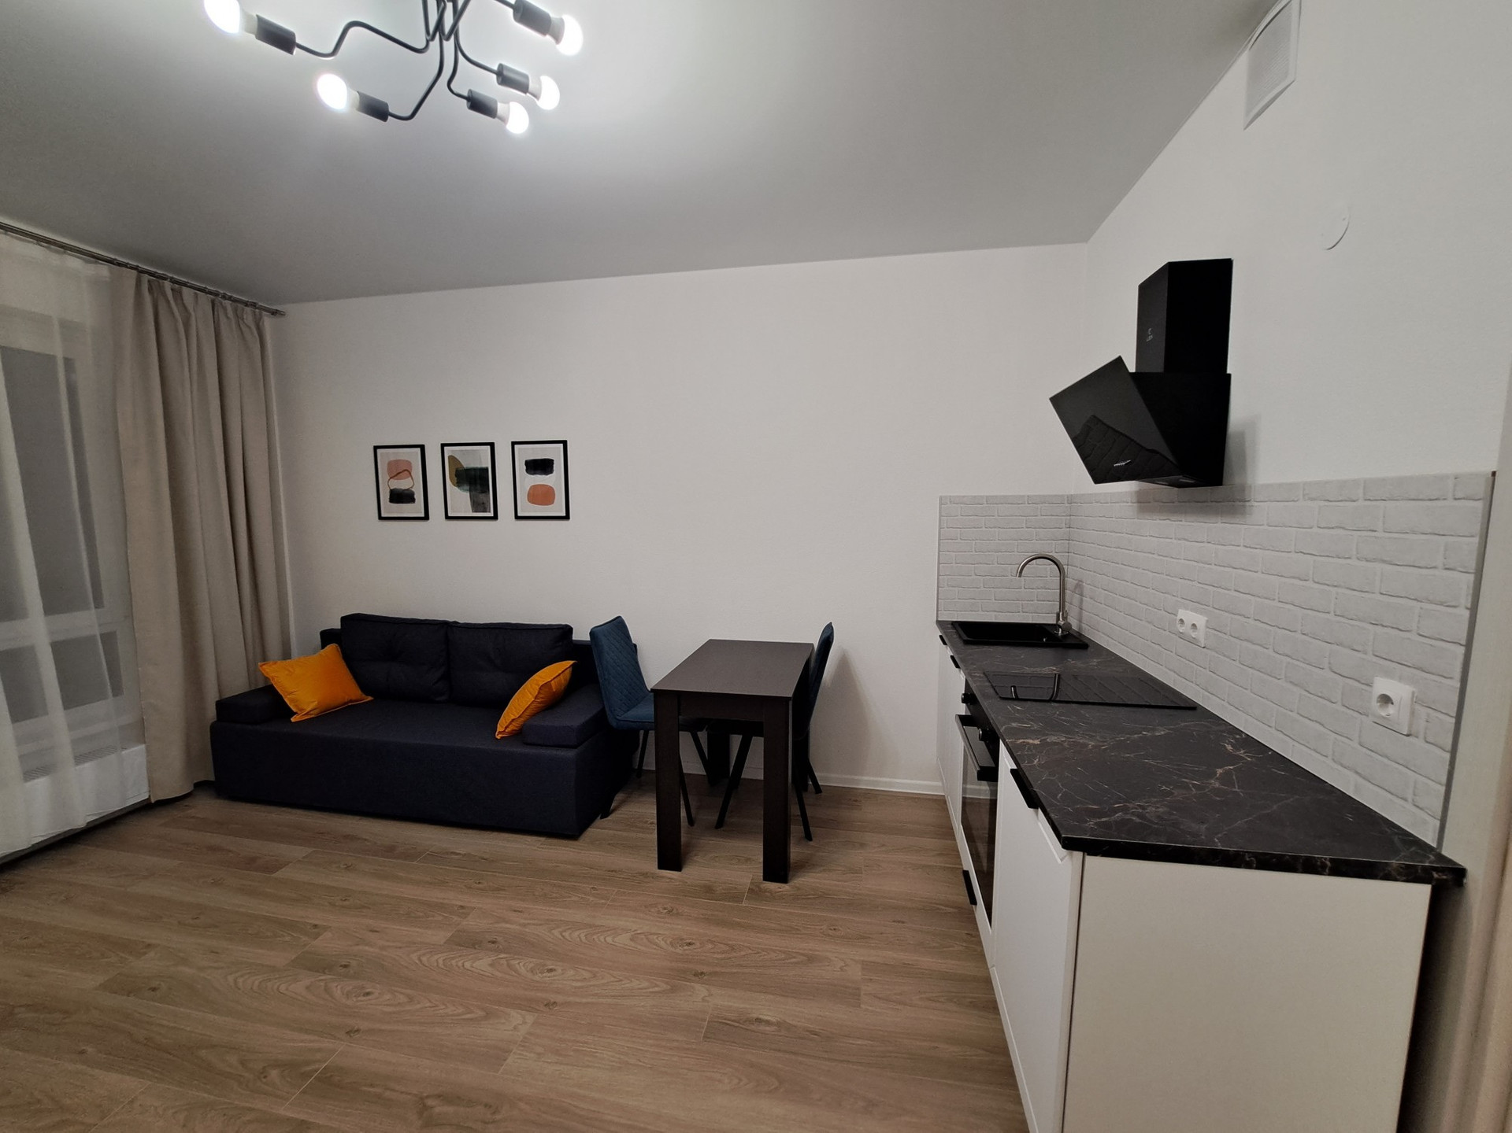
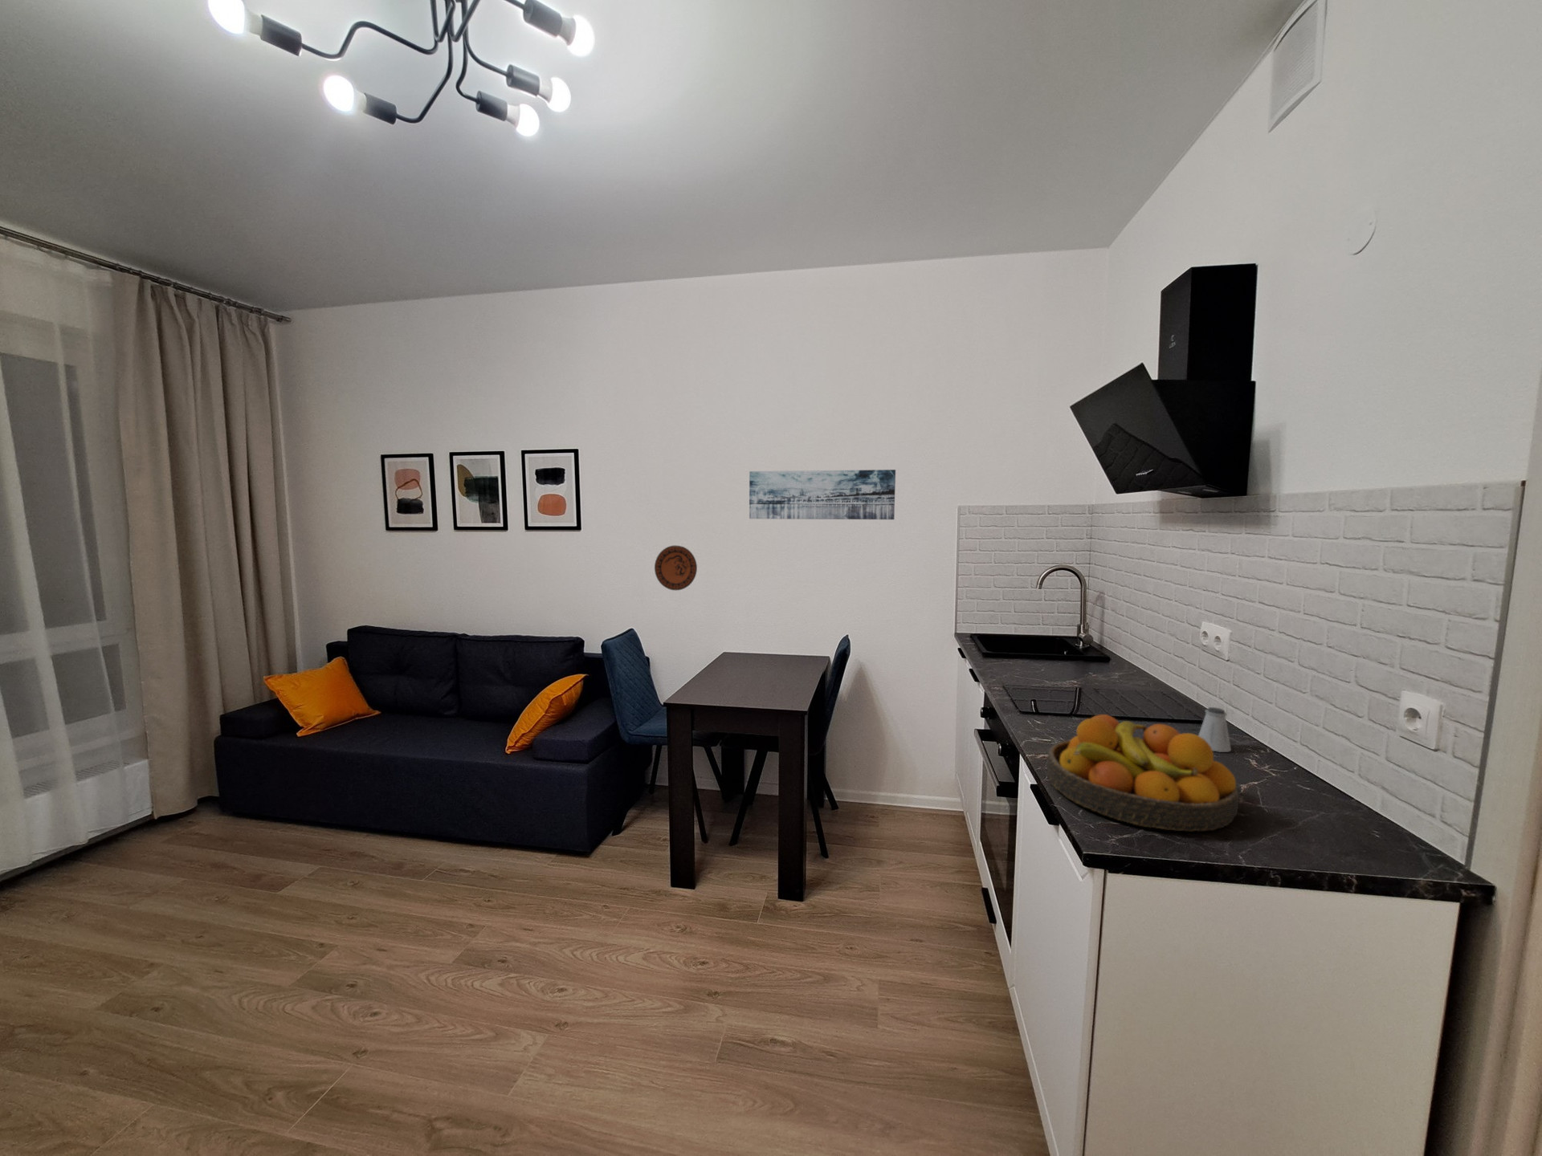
+ fruit bowl [1045,714,1240,833]
+ decorative plate [653,545,698,591]
+ saltshaker [1197,707,1232,753]
+ wall art [748,469,896,520]
